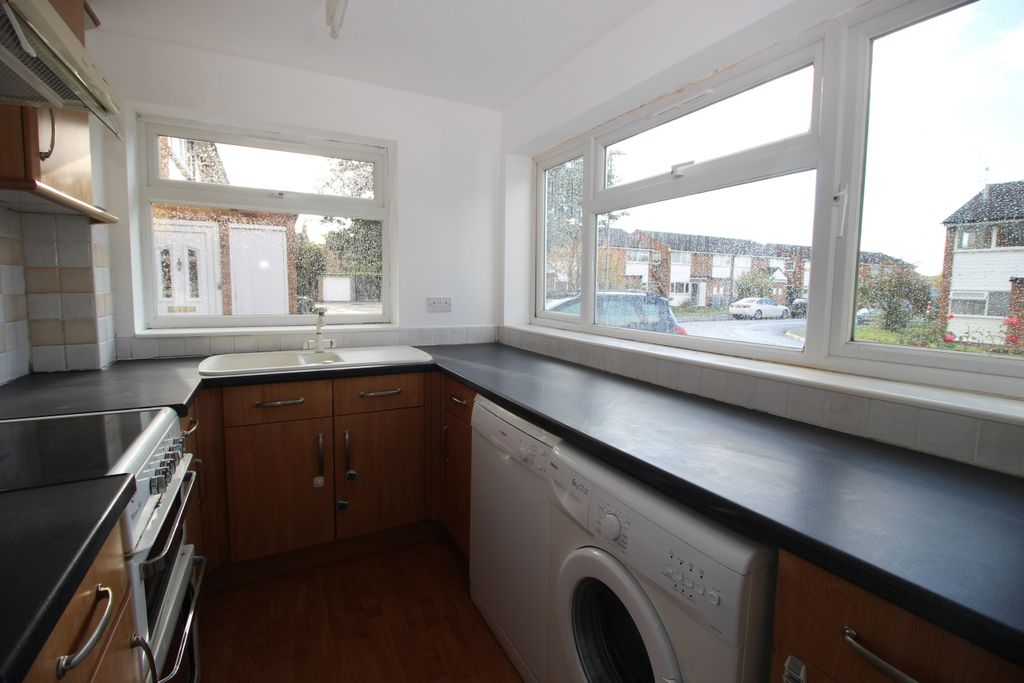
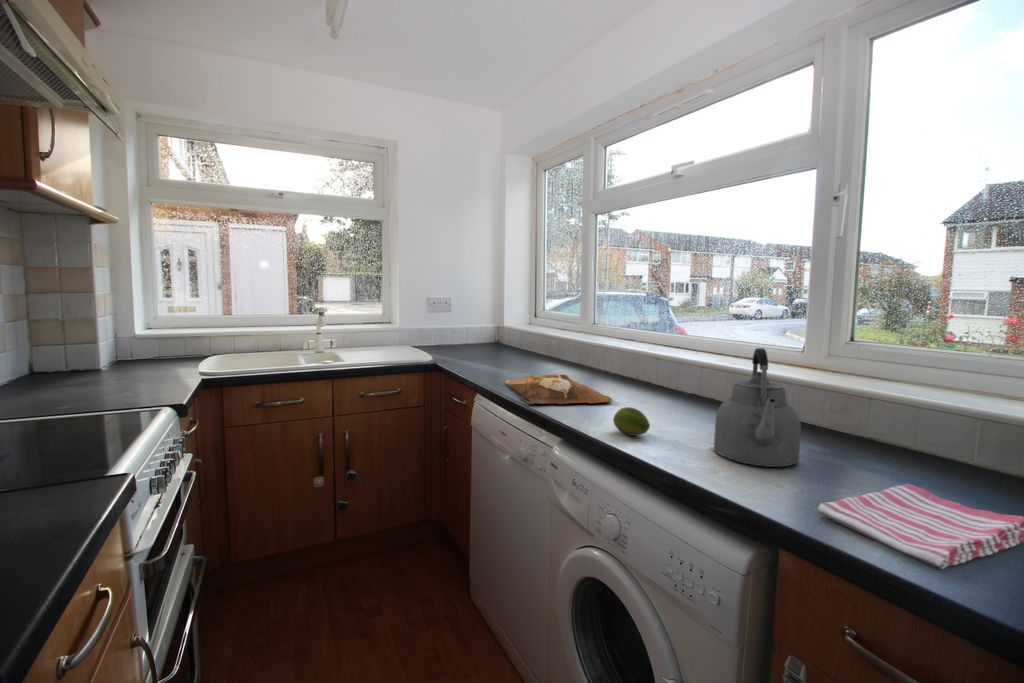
+ fruit [612,406,651,437]
+ cutting board [504,374,614,405]
+ kettle [712,347,802,468]
+ dish towel [817,483,1024,570]
